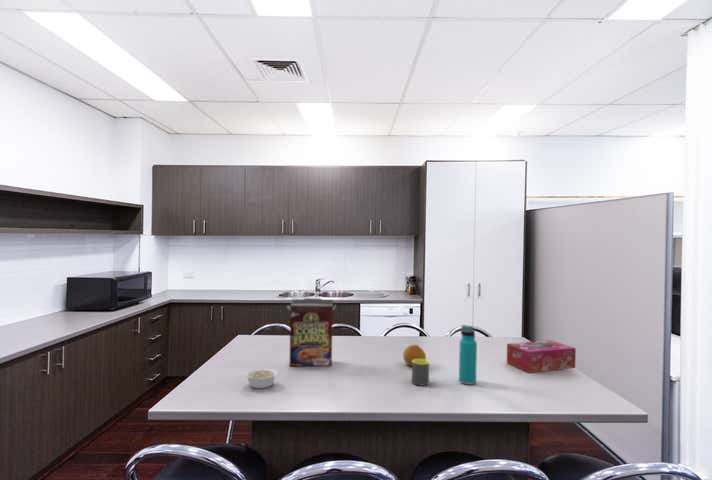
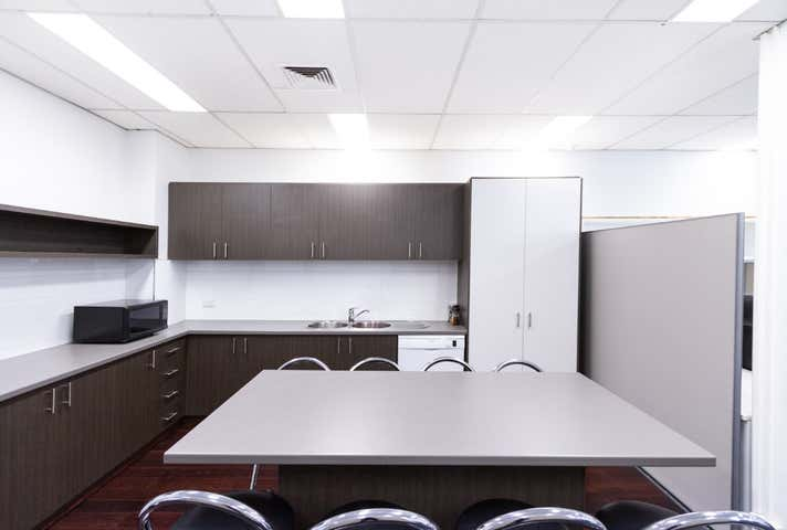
- cereal box [286,297,337,367]
- water bottle [458,324,478,386]
- tissue box [506,339,577,374]
- legume [244,368,279,389]
- mug [411,359,430,387]
- fruit [402,344,427,367]
